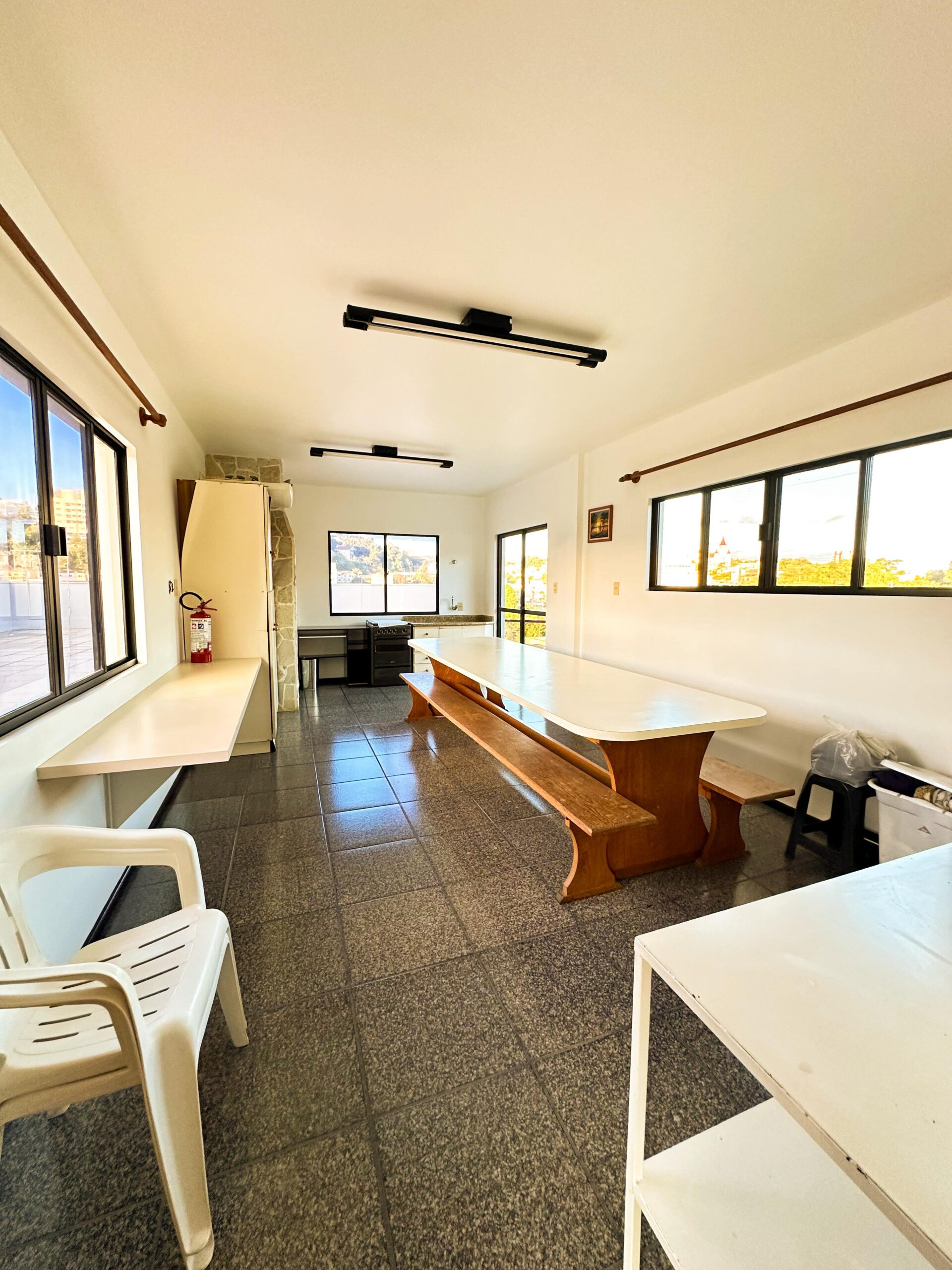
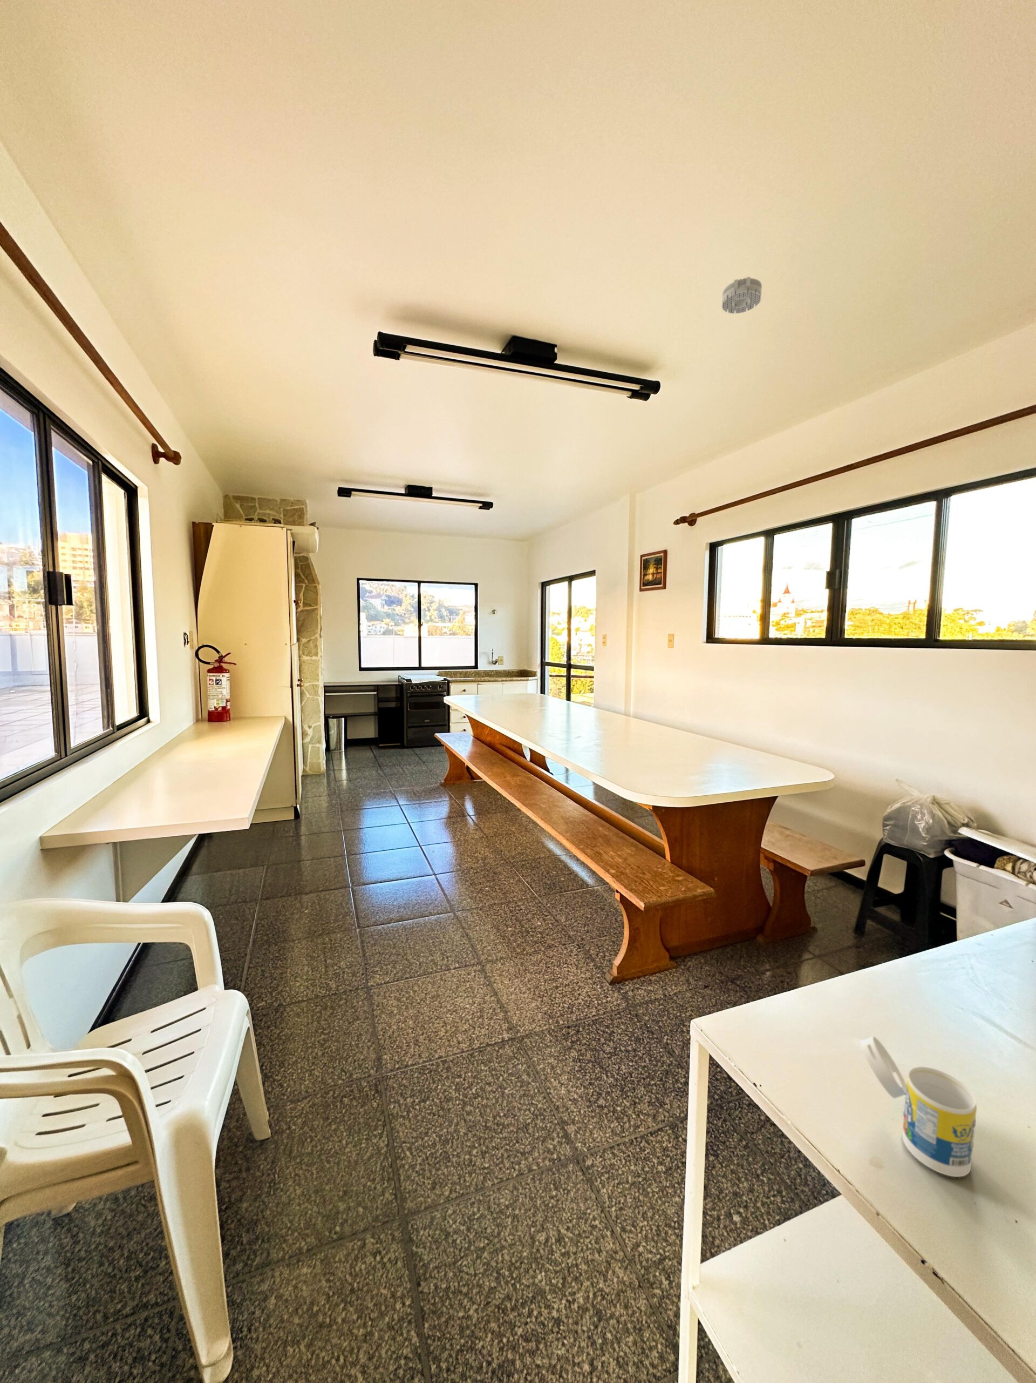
+ smoke detector [721,277,763,315]
+ cup [860,1036,977,1177]
